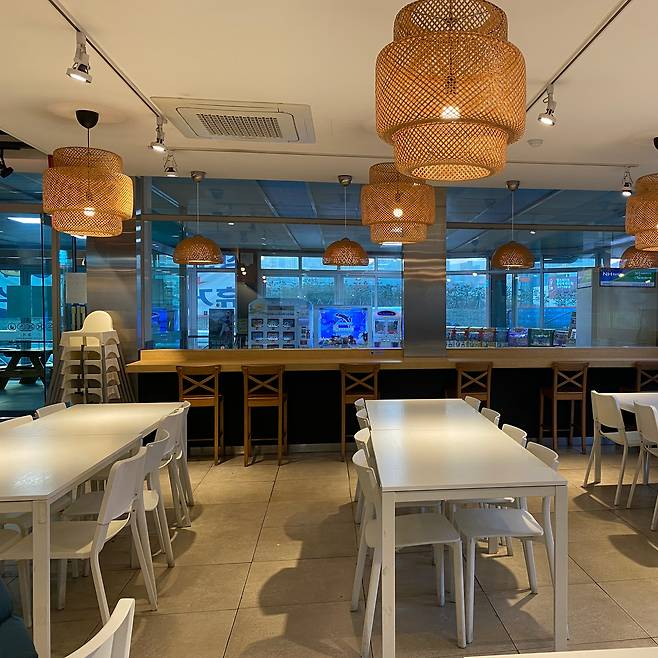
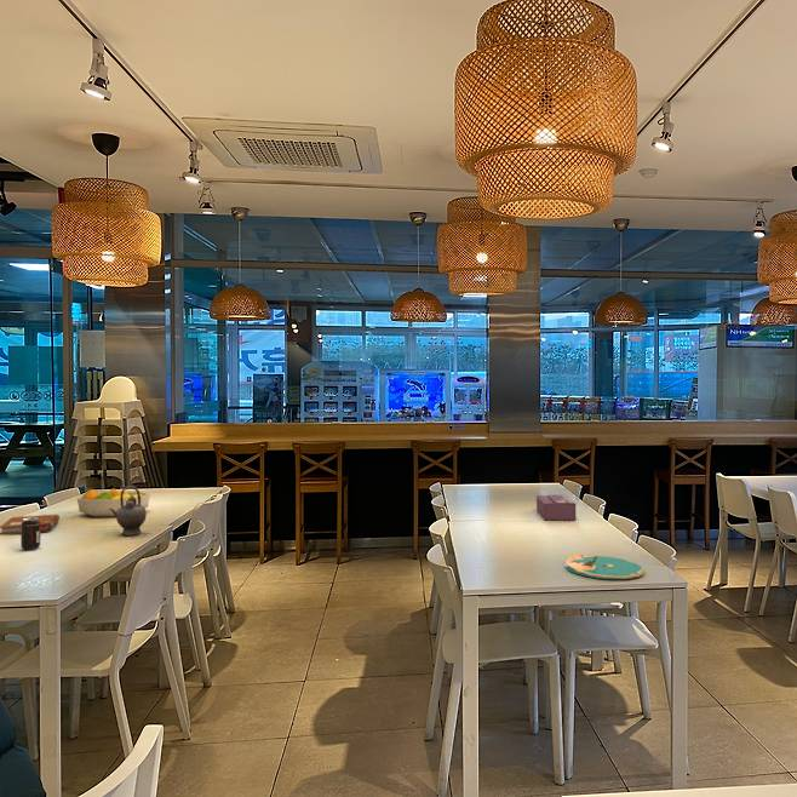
+ teapot [109,484,148,537]
+ plate [563,554,646,580]
+ notebook [0,514,61,537]
+ tissue box [535,493,577,521]
+ beverage can [19,517,42,551]
+ fruit bowl [76,487,151,518]
